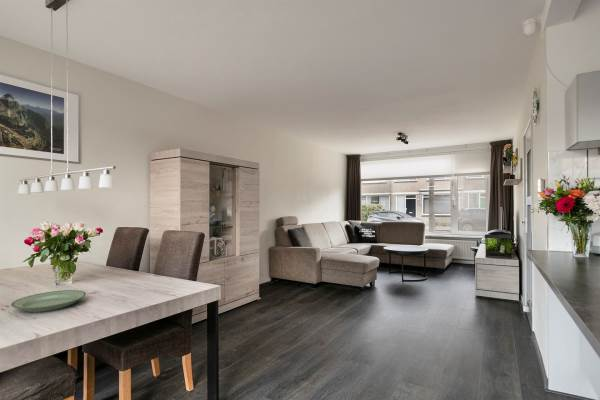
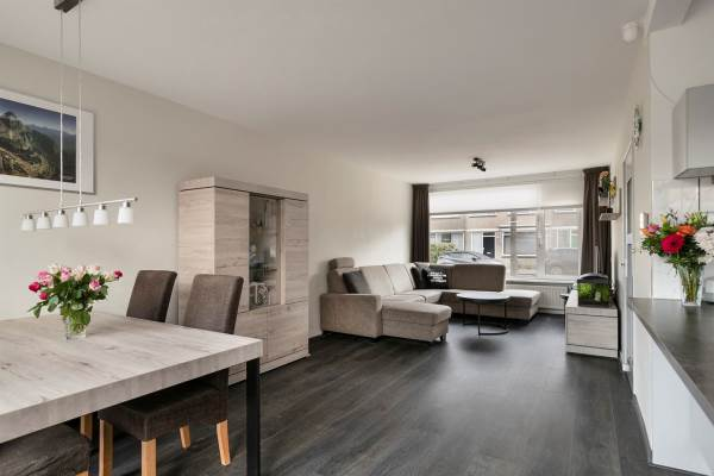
- plate [10,289,87,313]
